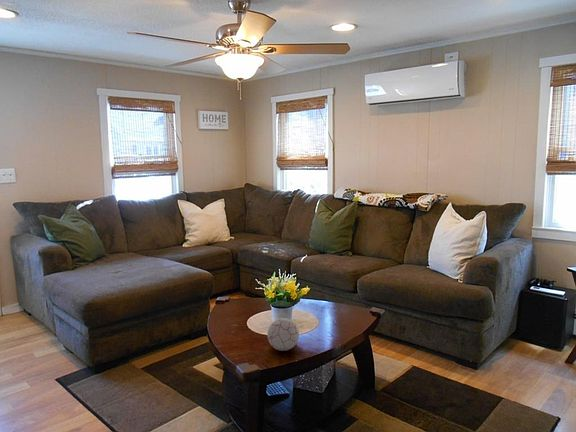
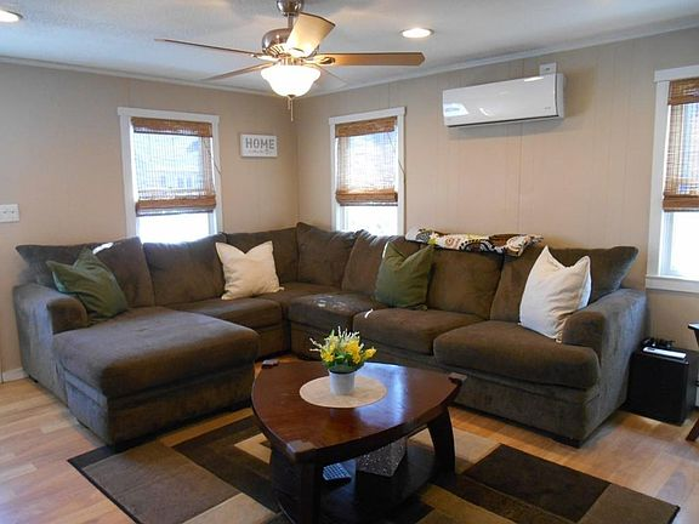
- decorative ball [266,317,300,352]
